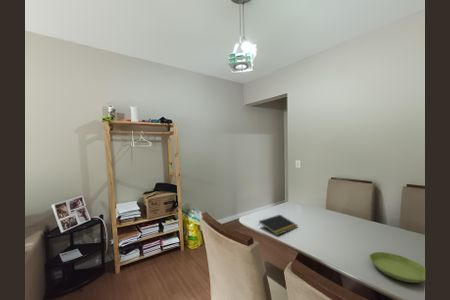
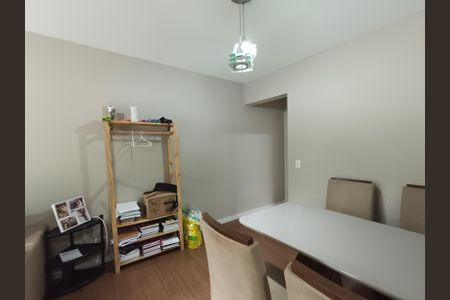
- notepad [258,214,299,236]
- saucer [368,251,426,284]
